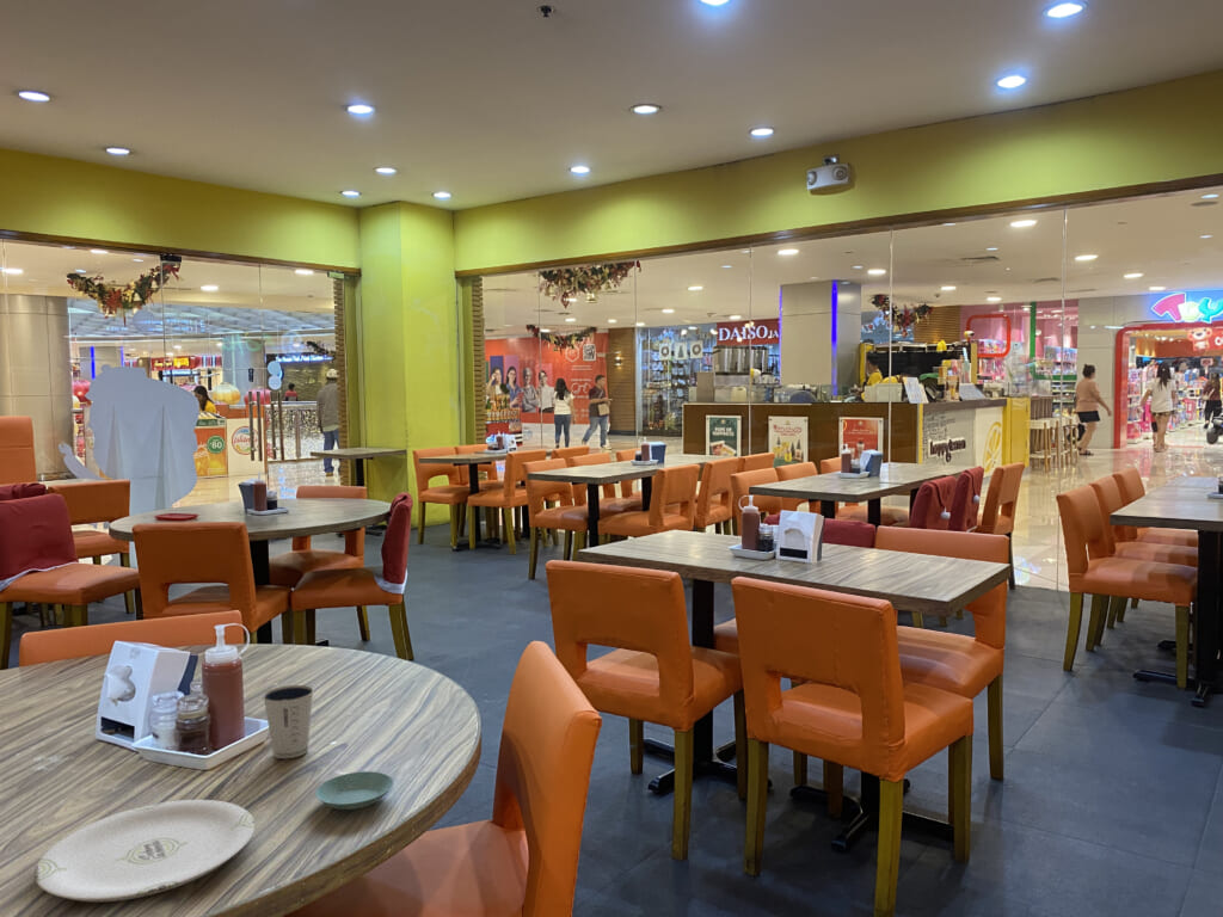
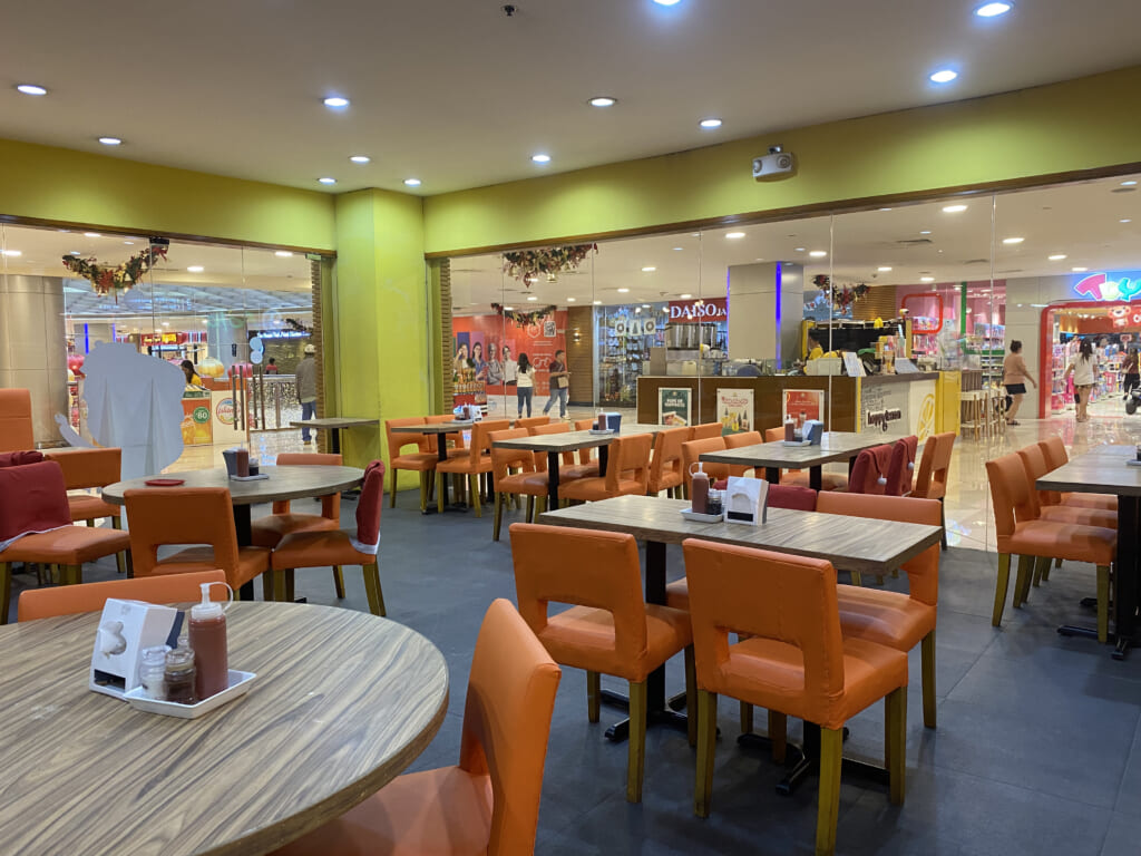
- plate [33,799,256,903]
- saucer [314,770,394,811]
- dixie cup [262,684,315,759]
